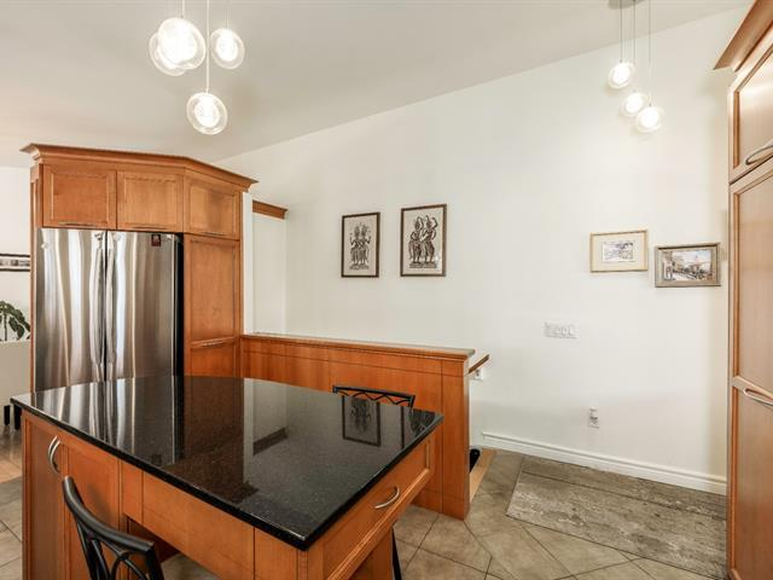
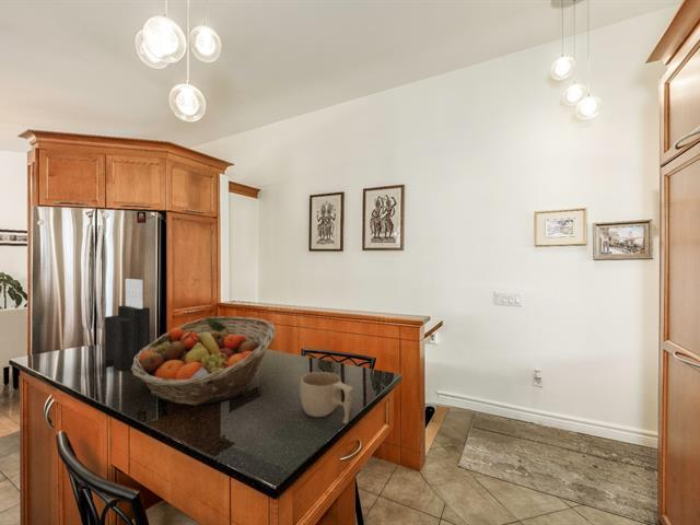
+ cup [299,371,353,424]
+ knife block [104,278,151,372]
+ fruit basket [130,315,277,406]
